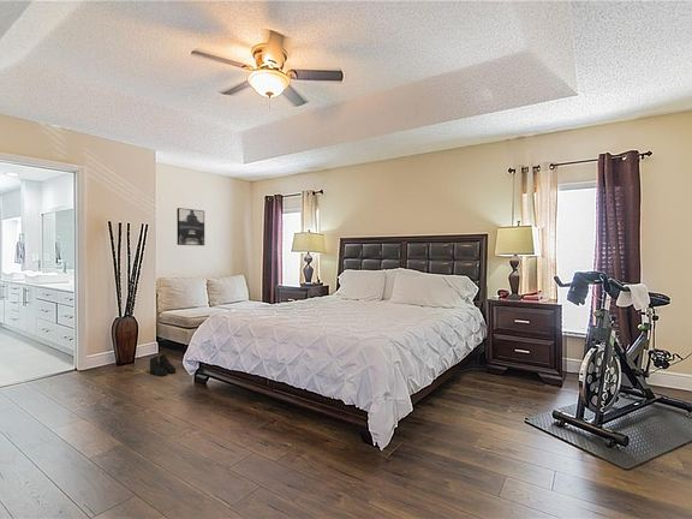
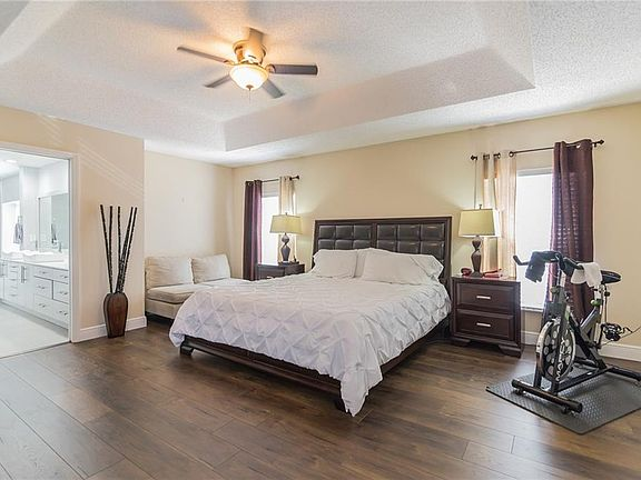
- wall art [175,207,205,246]
- boots [149,353,178,377]
